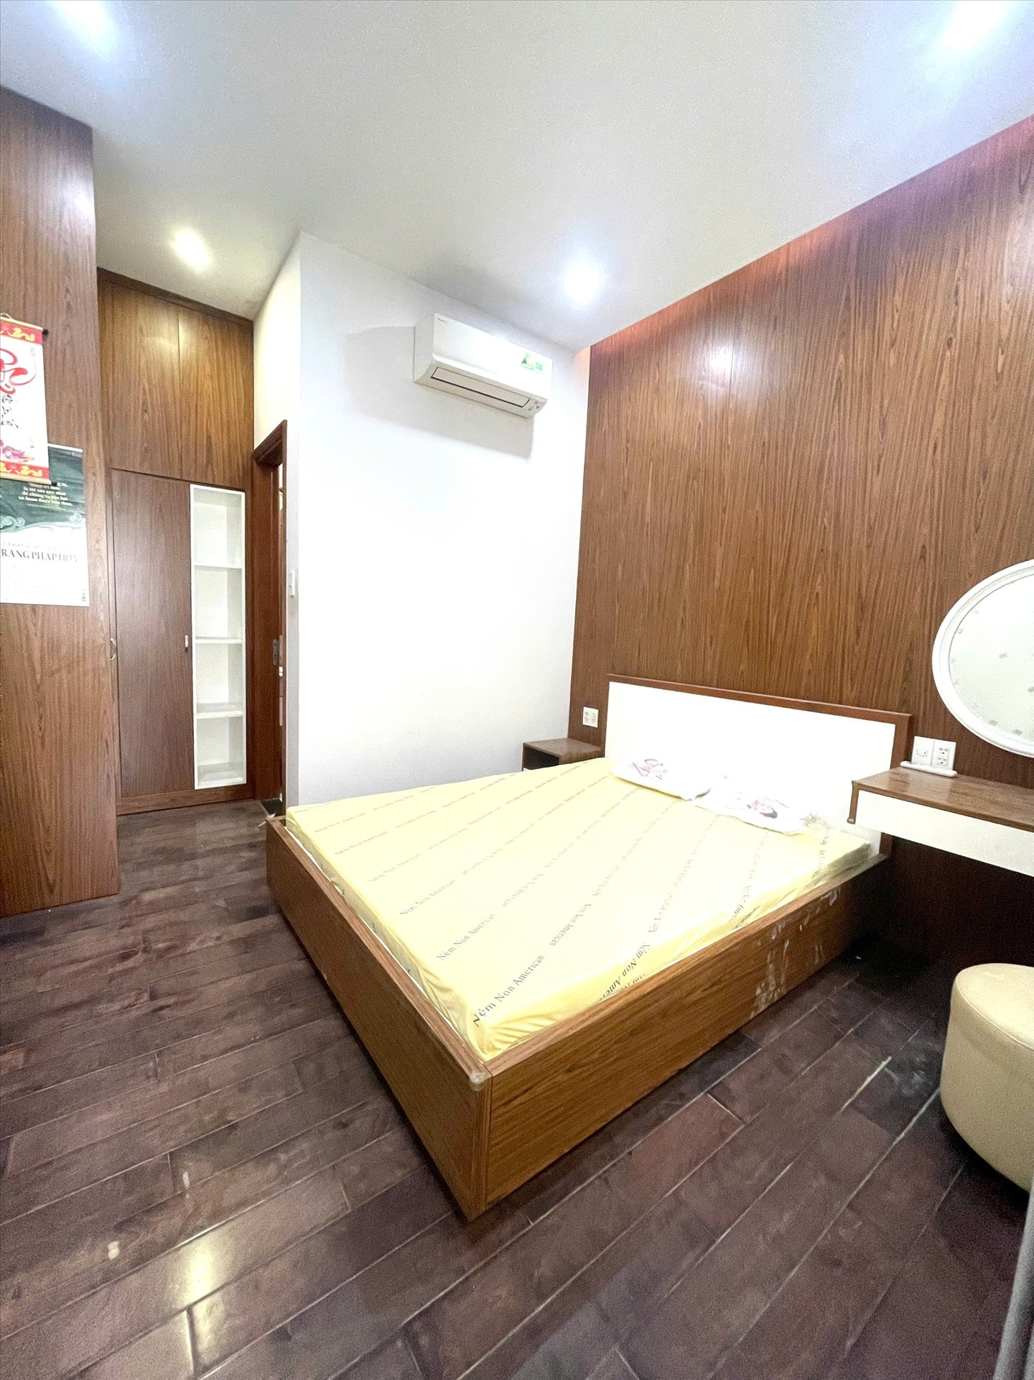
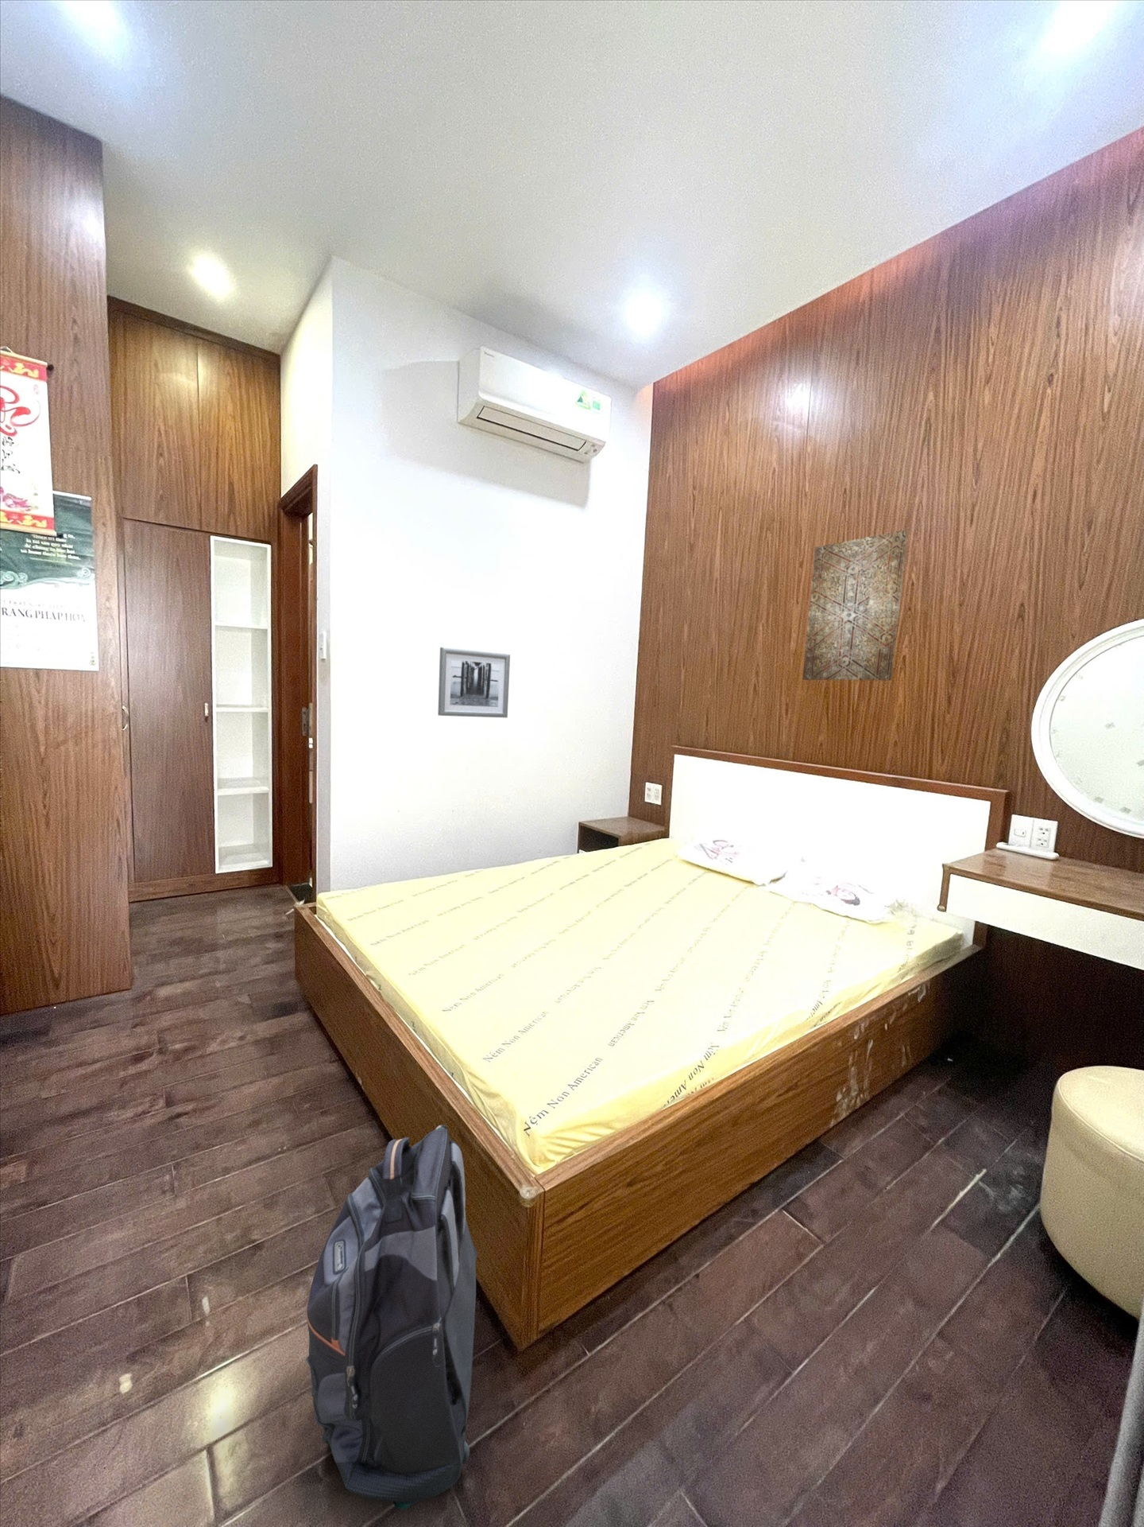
+ backpack [305,1124,478,1510]
+ wall art [802,529,908,681]
+ wall art [437,647,511,718]
